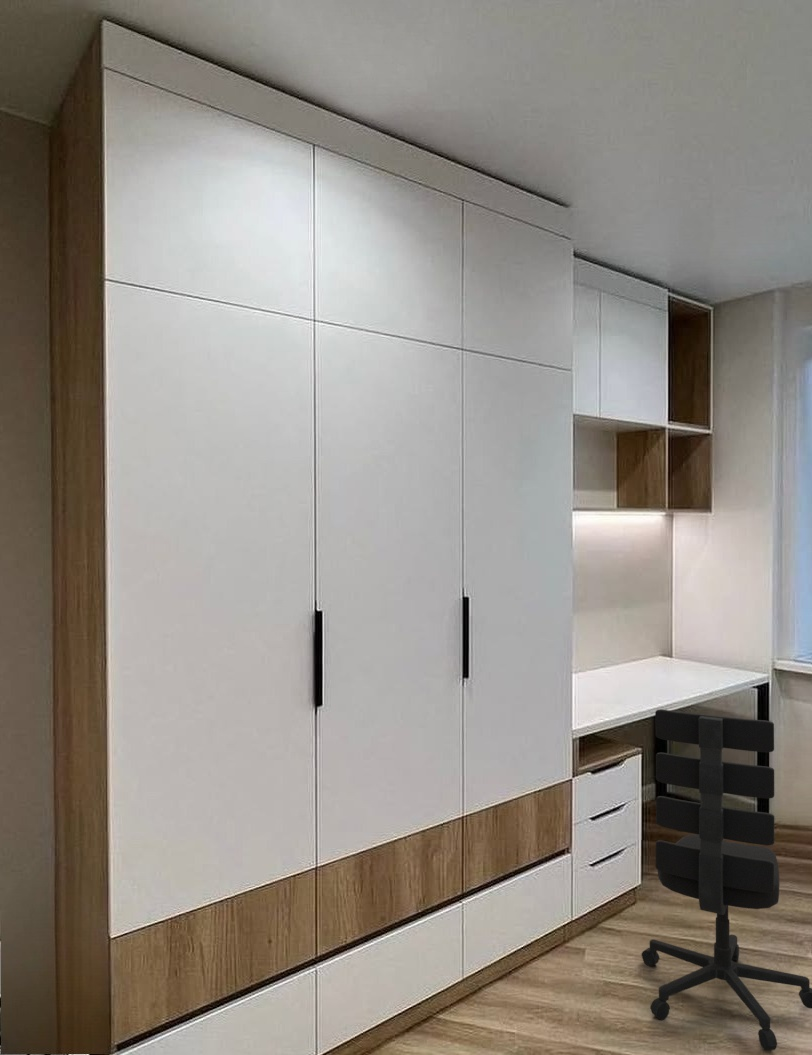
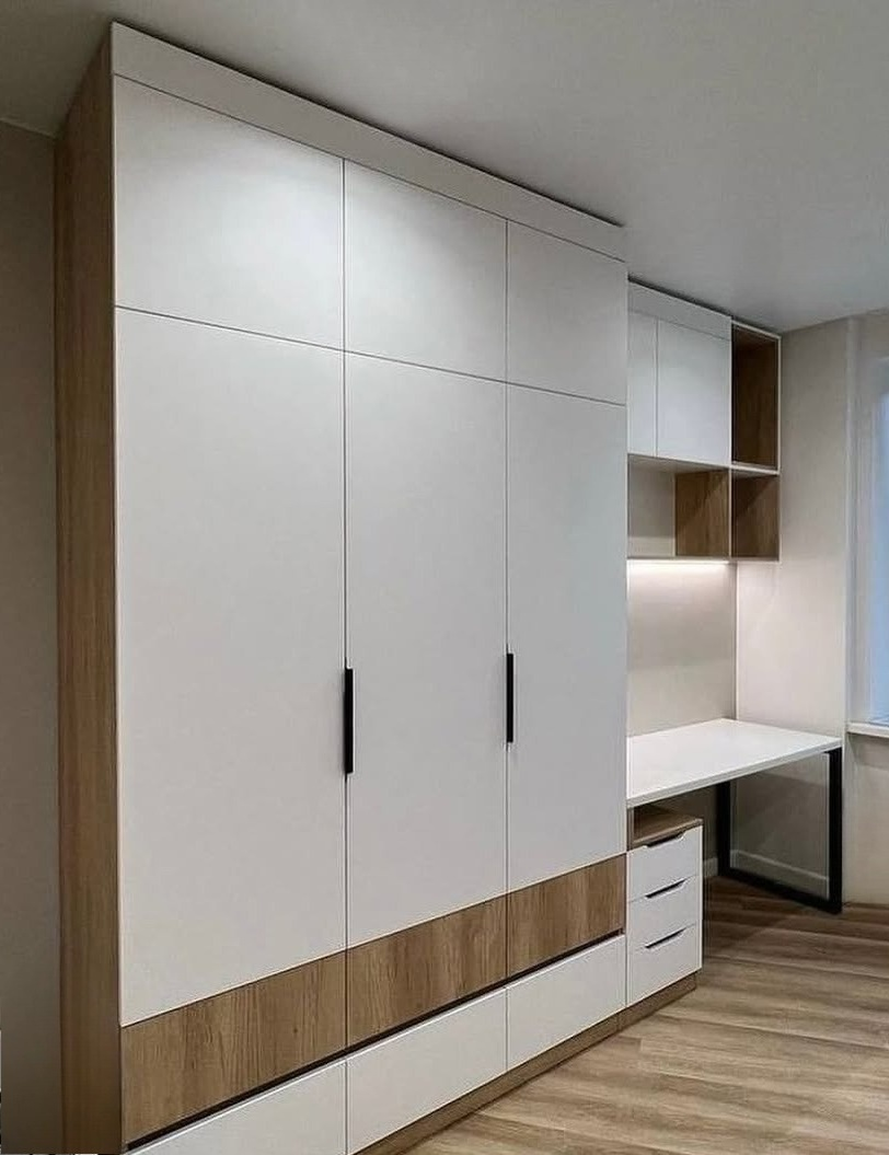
- office chair [640,708,812,1052]
